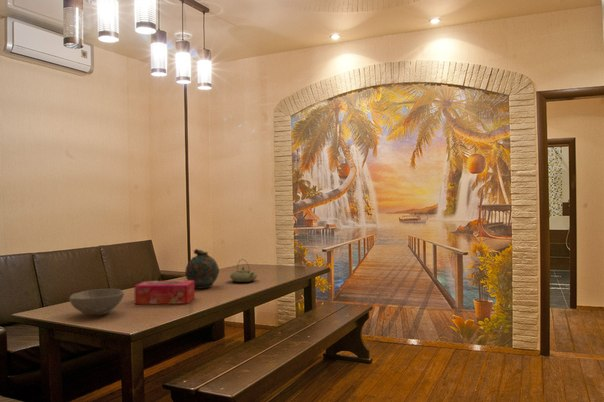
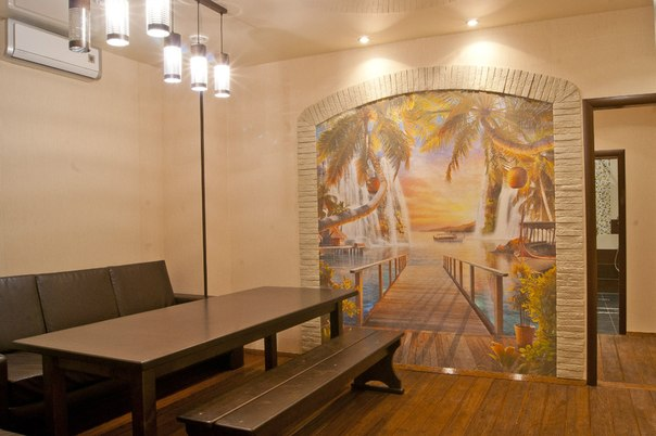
- teapot [228,258,258,283]
- tissue box [133,280,196,305]
- snuff bottle [184,248,220,290]
- bowl [68,288,125,316]
